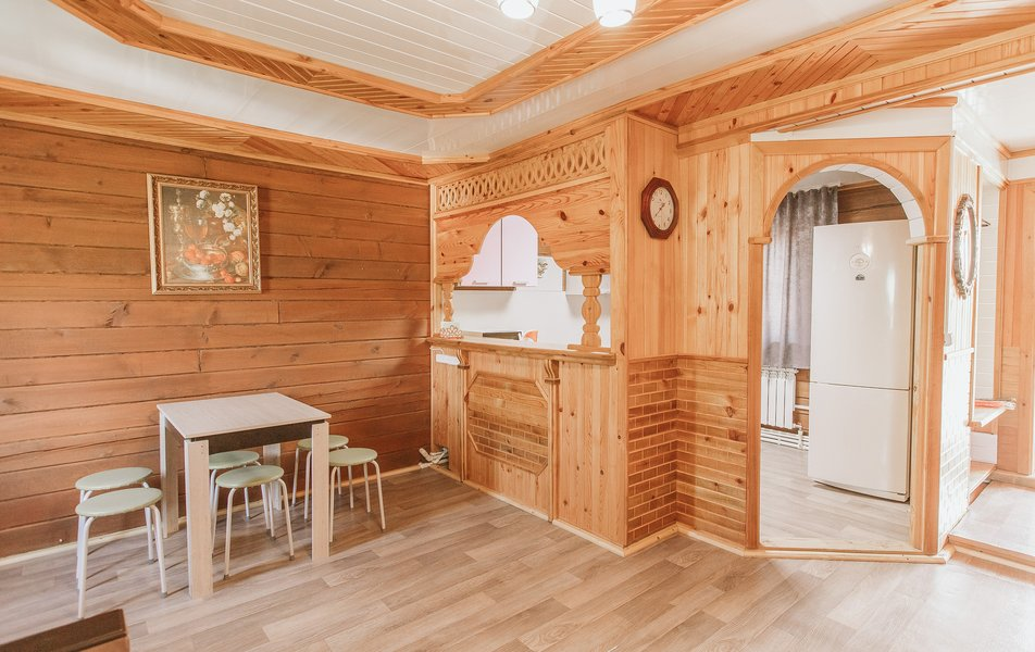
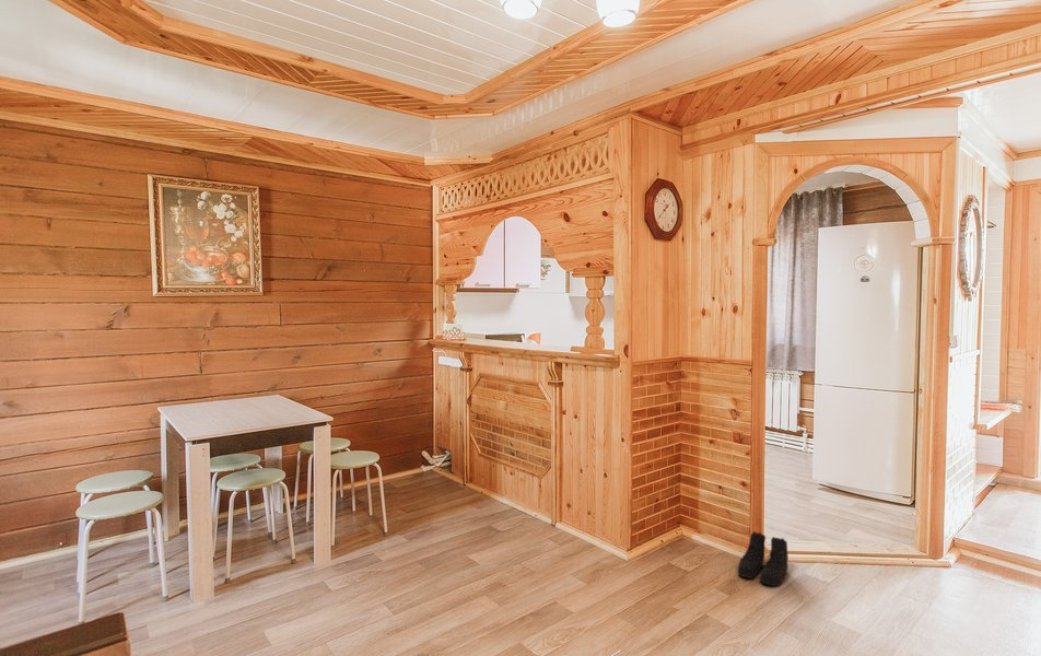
+ boots [737,530,789,587]
